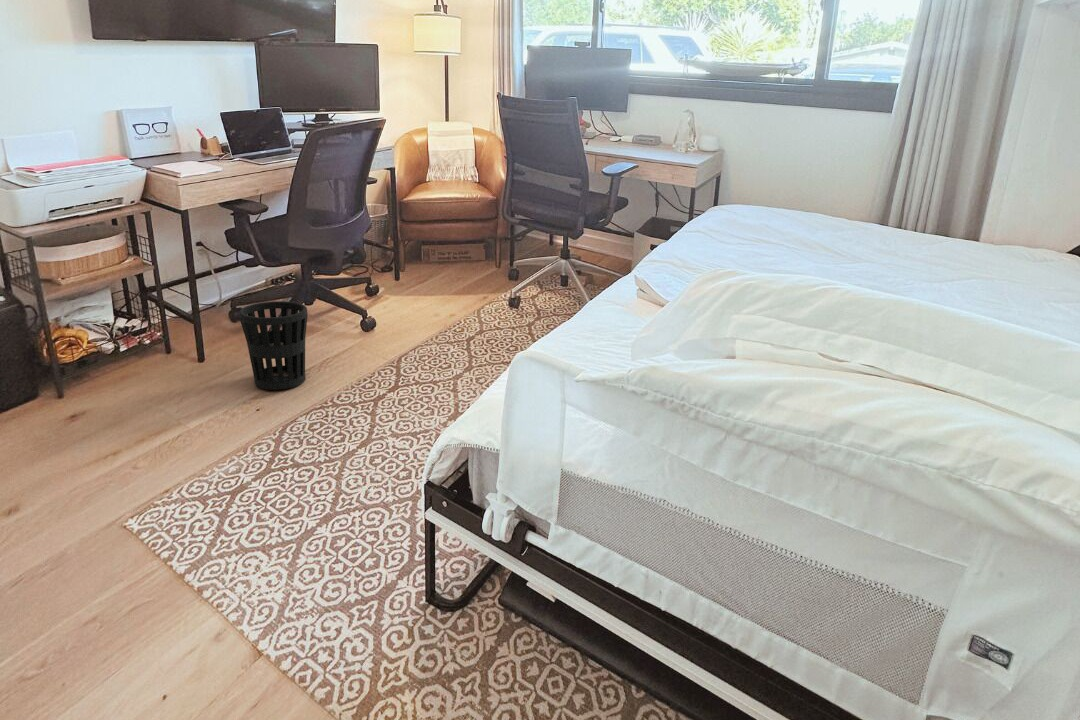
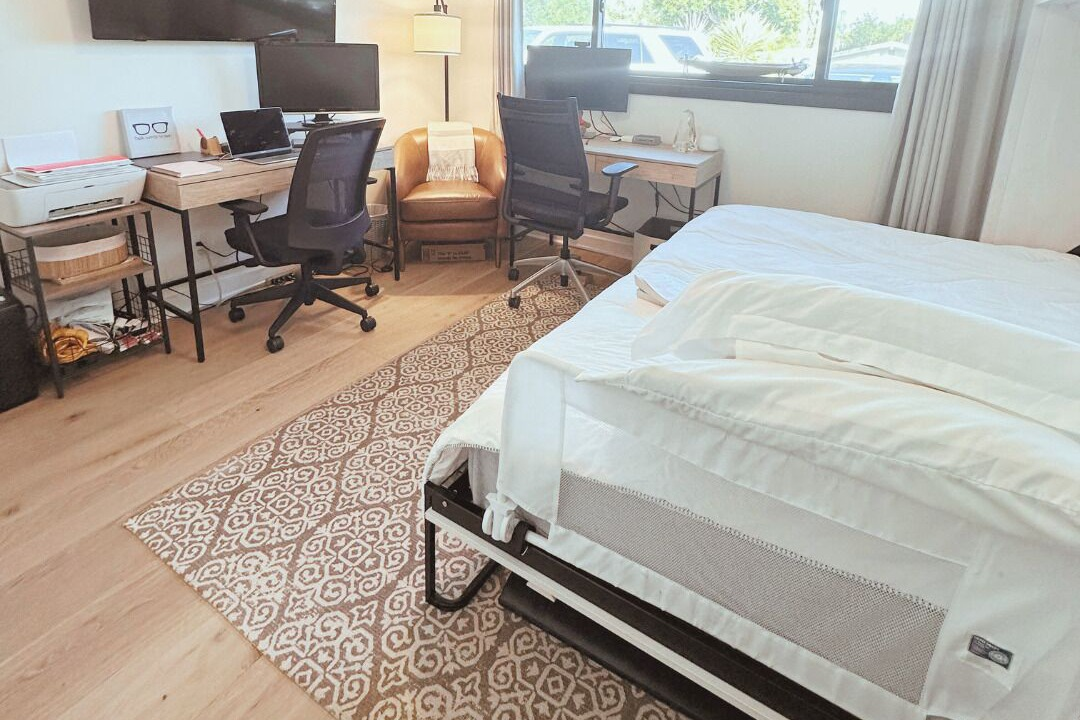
- wastebasket [238,300,309,391]
